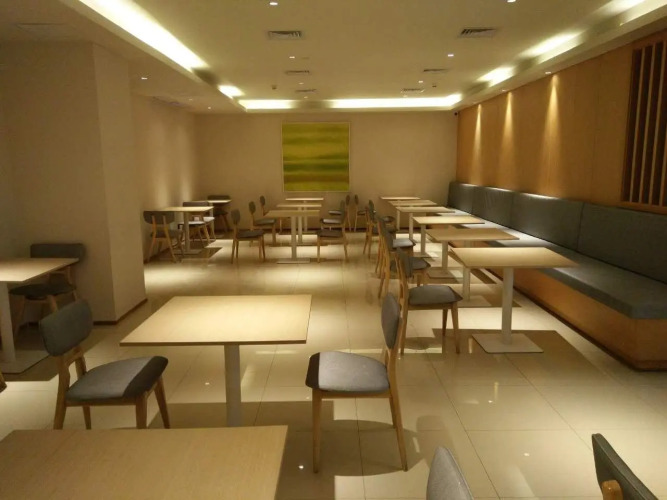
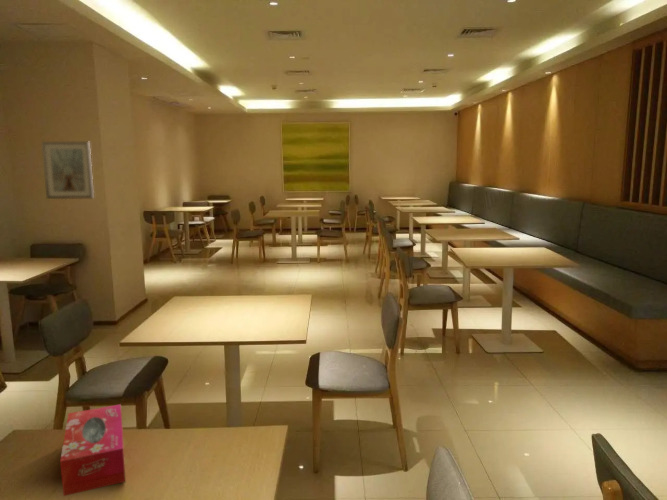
+ tissue box [59,403,126,497]
+ picture frame [41,141,95,200]
